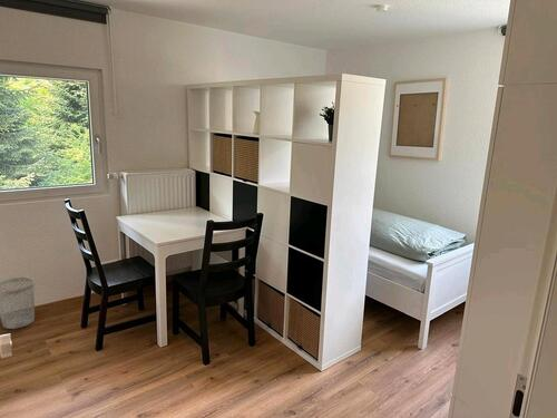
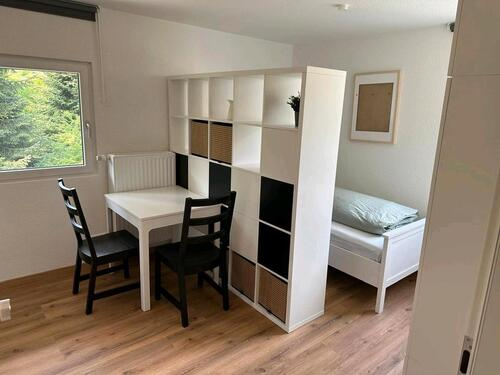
- wastebasket [0,276,36,330]
